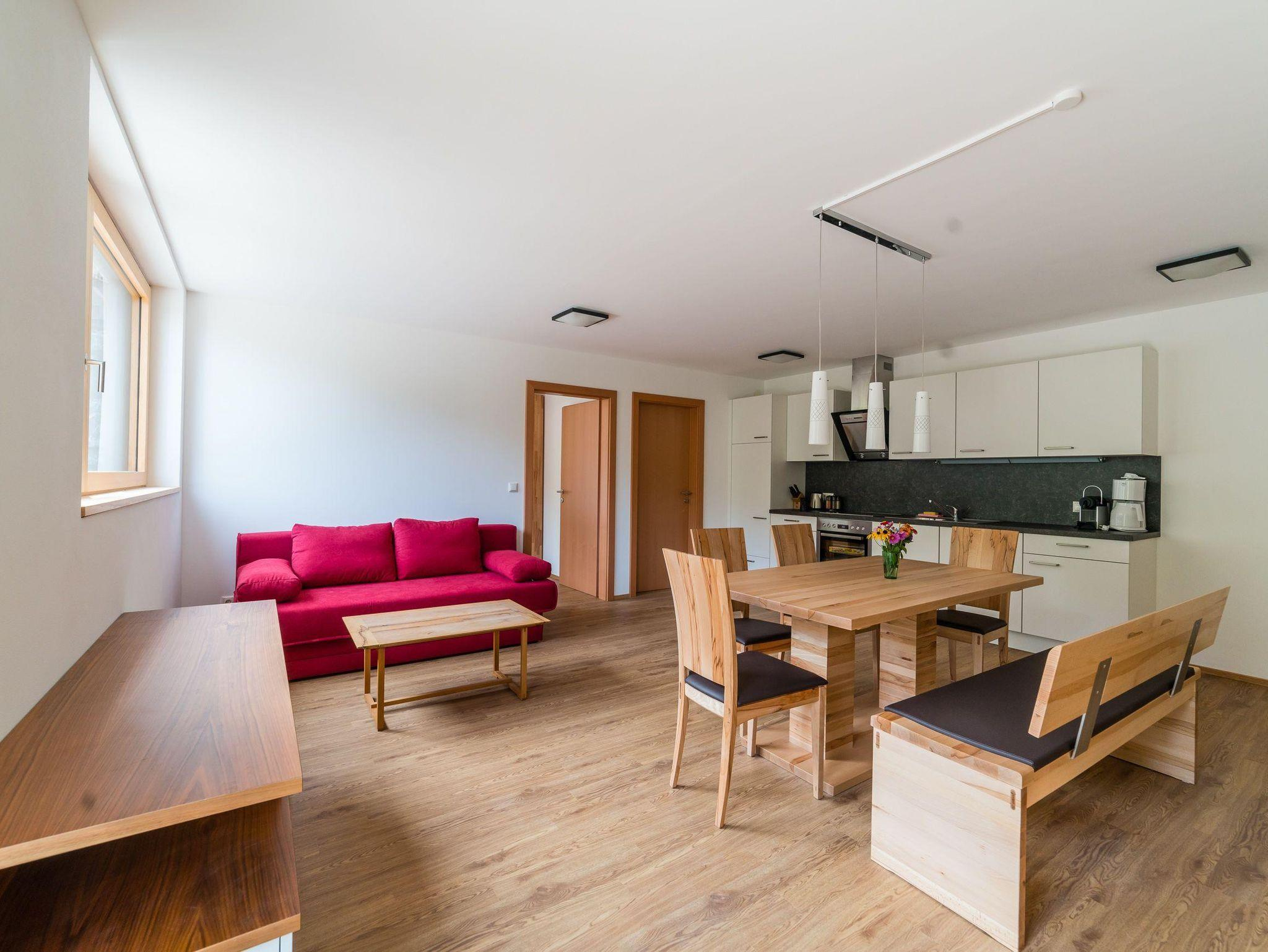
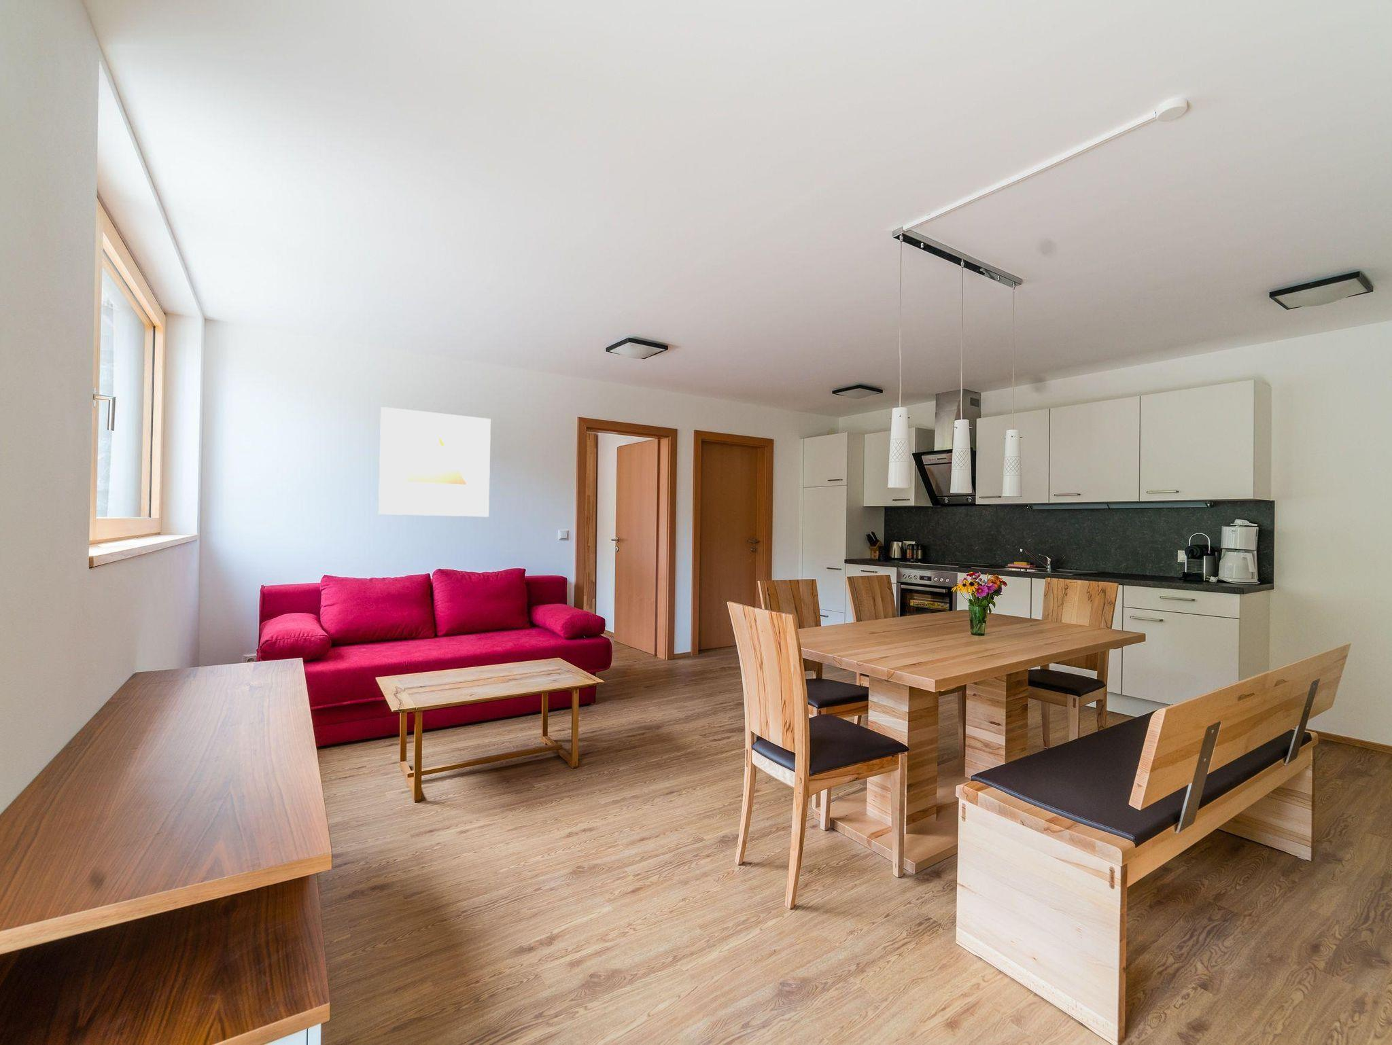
+ wall art [378,406,492,518]
